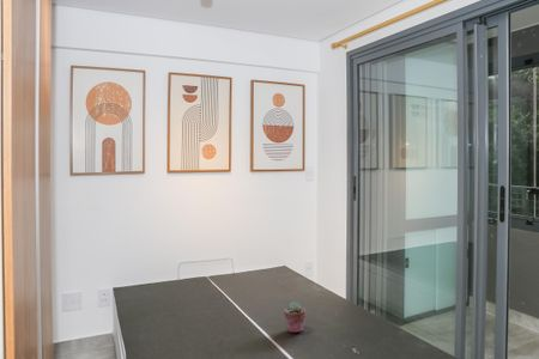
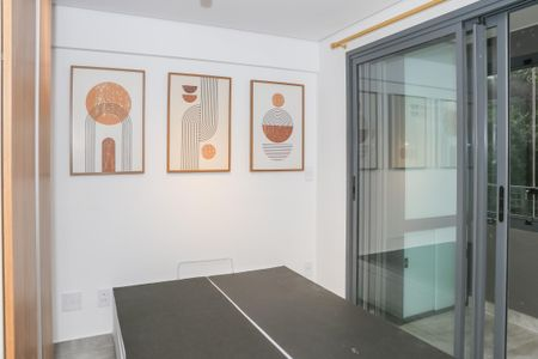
- potted succulent [283,300,307,334]
